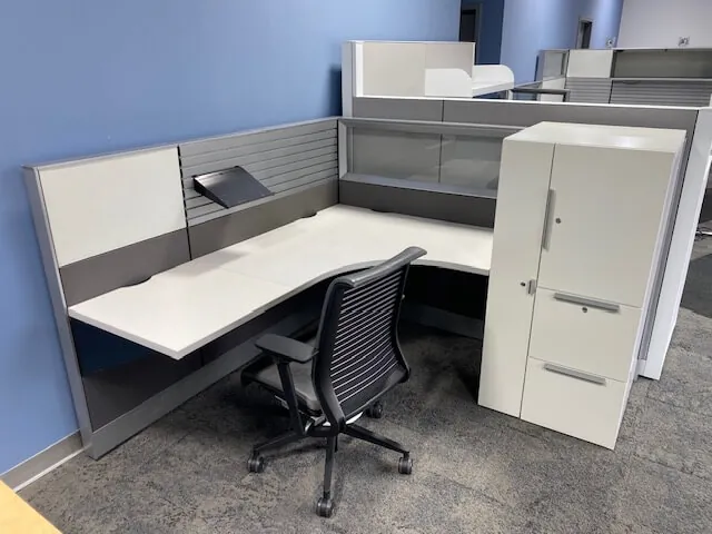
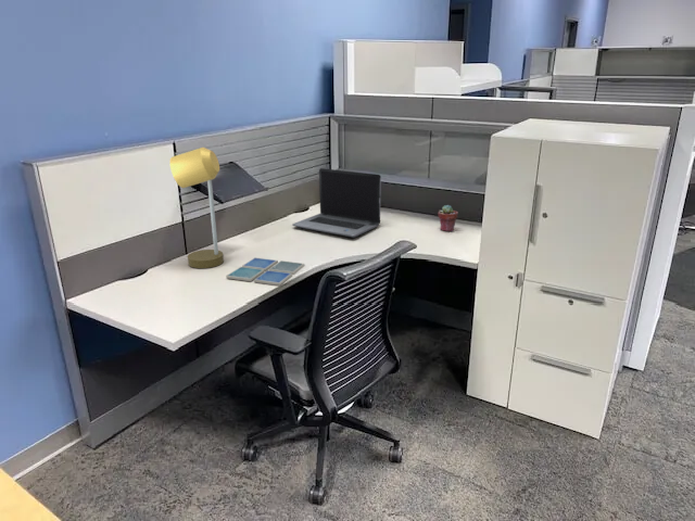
+ desk lamp [168,147,225,269]
+ laptop computer [291,167,382,239]
+ potted succulent [438,204,459,232]
+ drink coaster [225,256,305,287]
